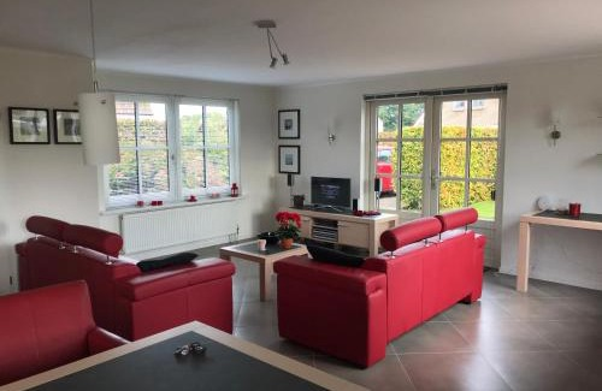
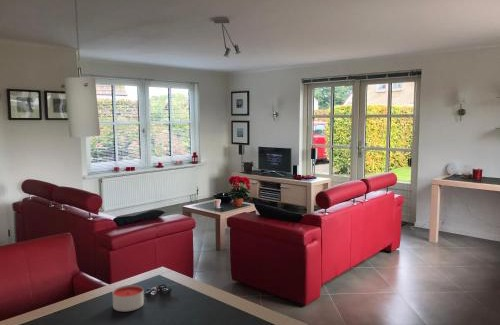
+ candle [112,284,145,312]
